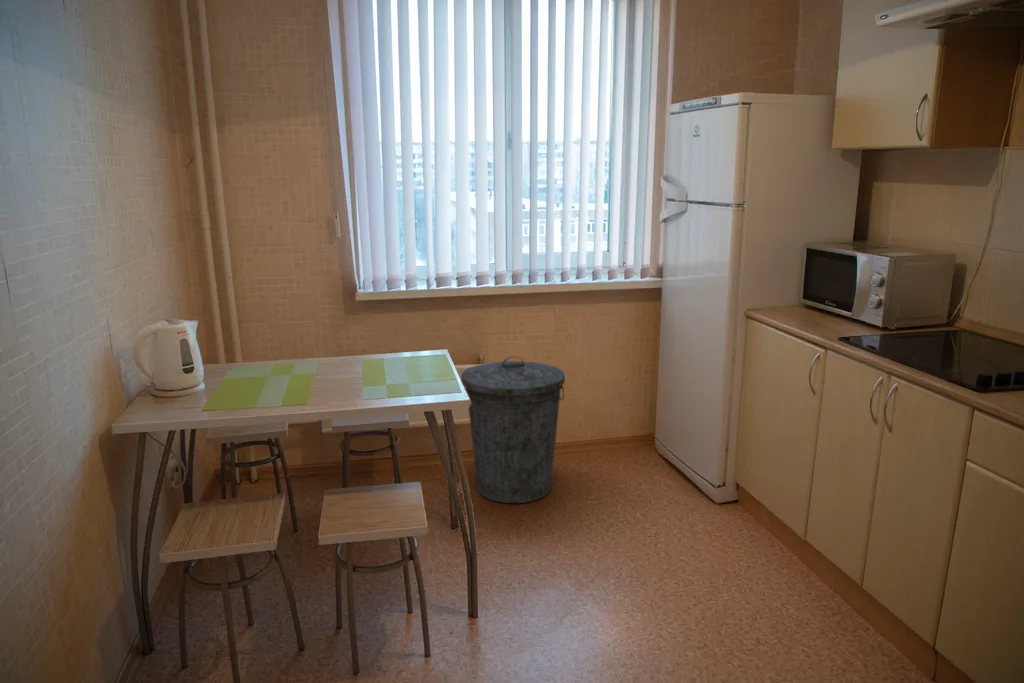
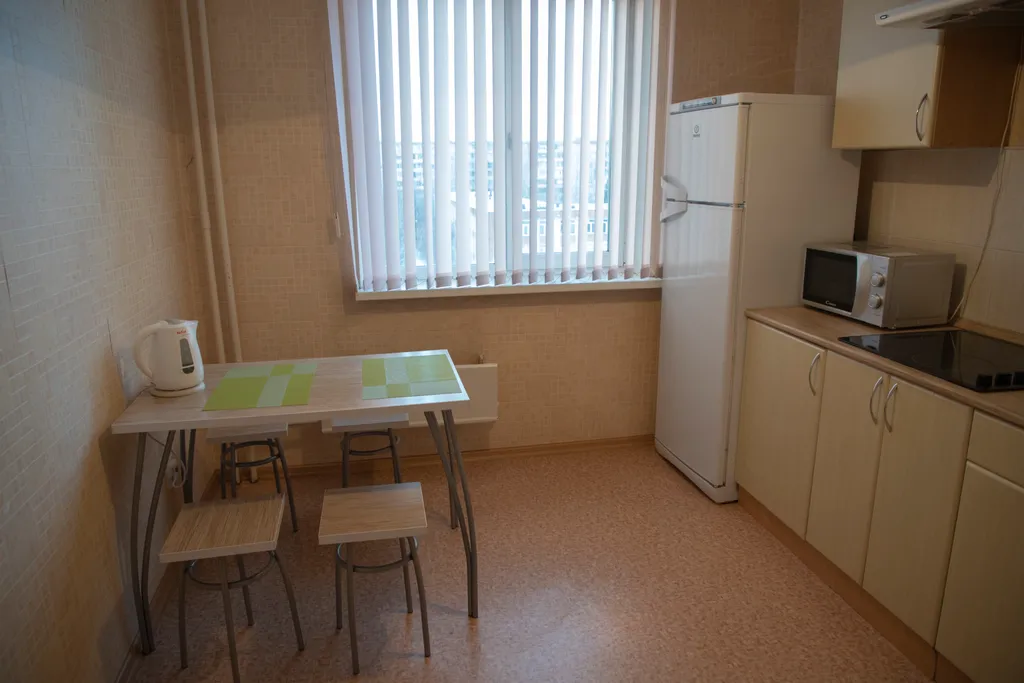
- trash can [460,355,566,504]
